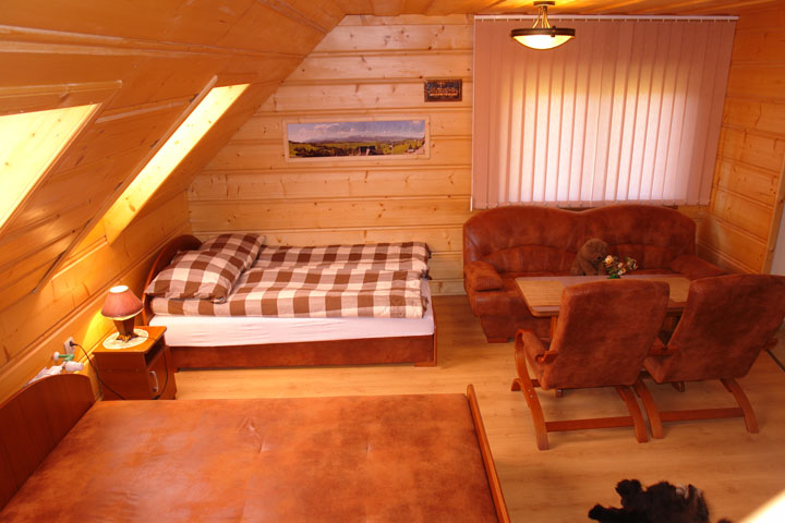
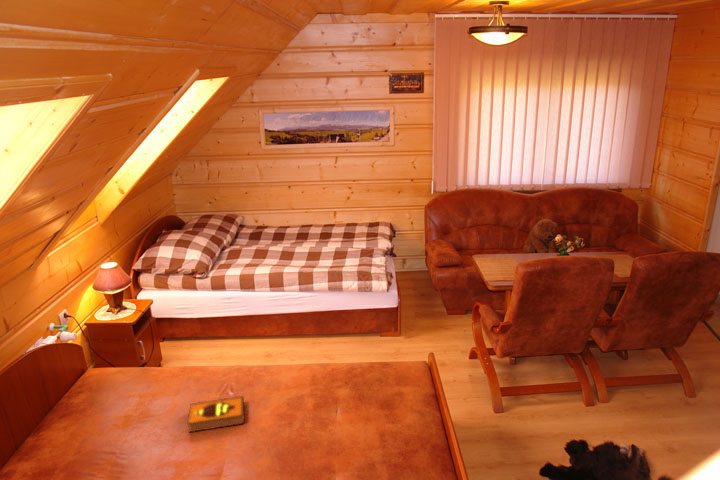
+ hardback book [186,395,245,433]
